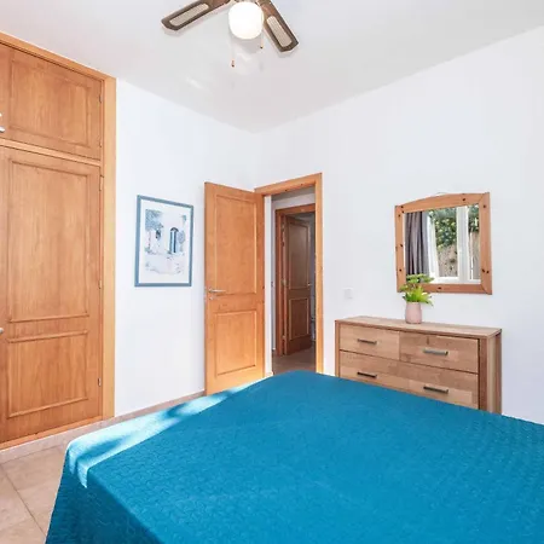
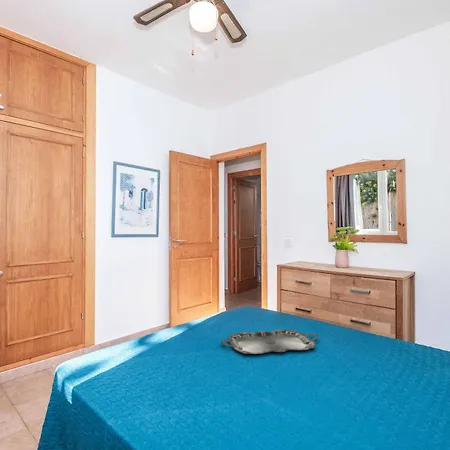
+ serving tray [220,329,319,355]
